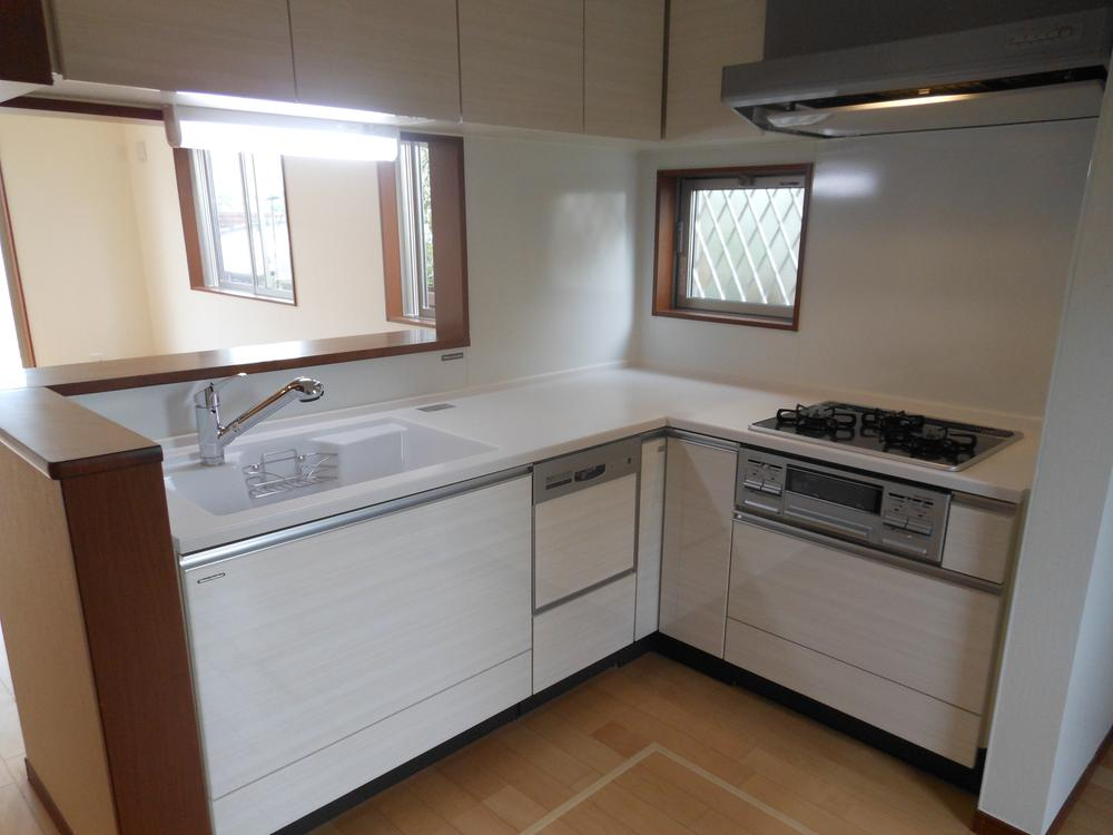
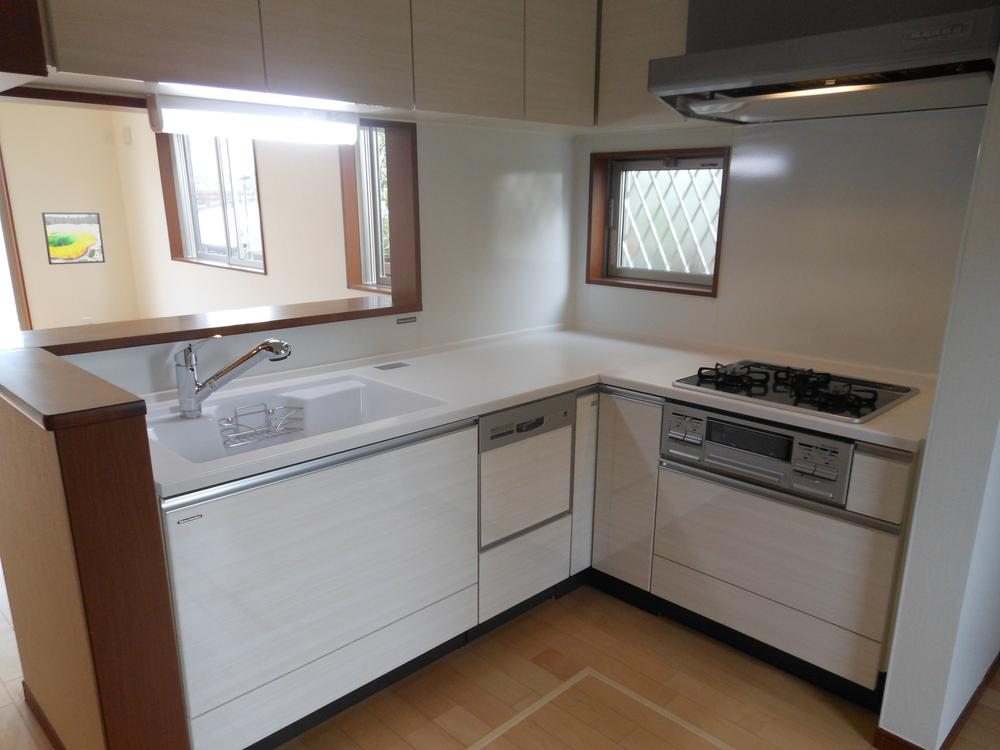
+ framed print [41,212,106,266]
